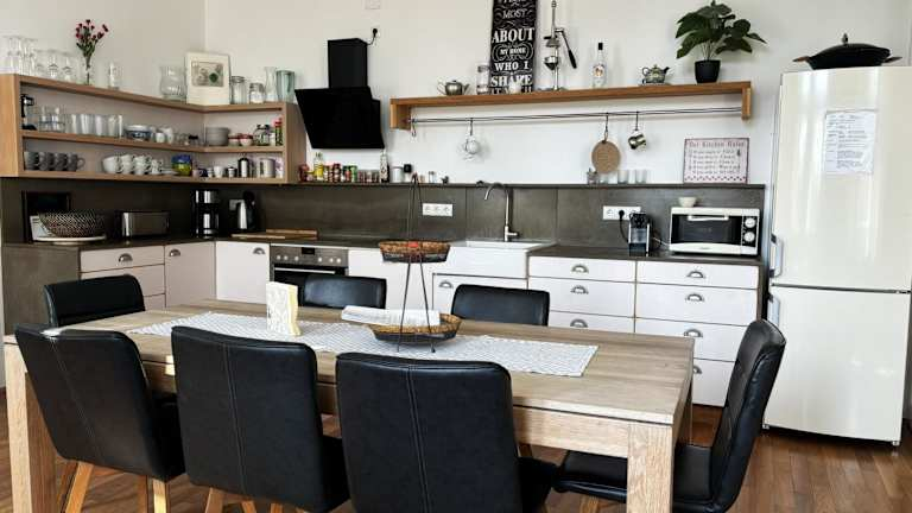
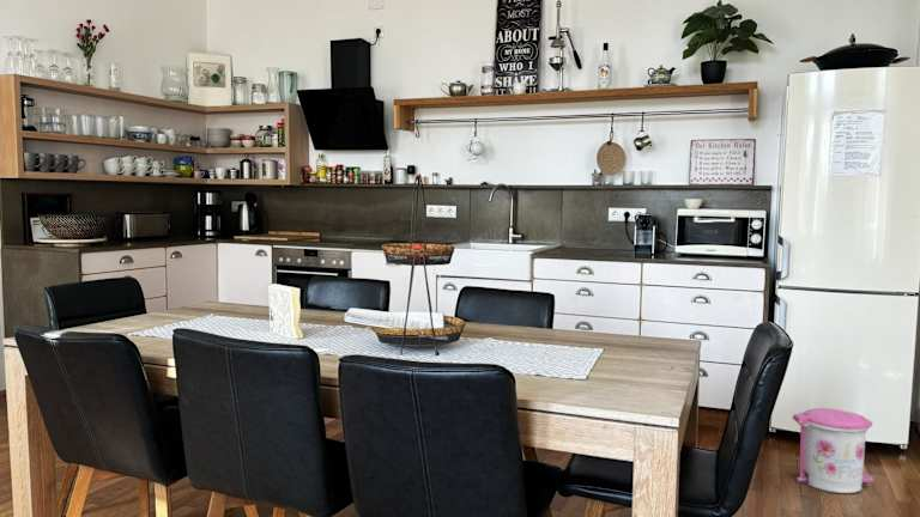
+ trash can [792,407,874,494]
